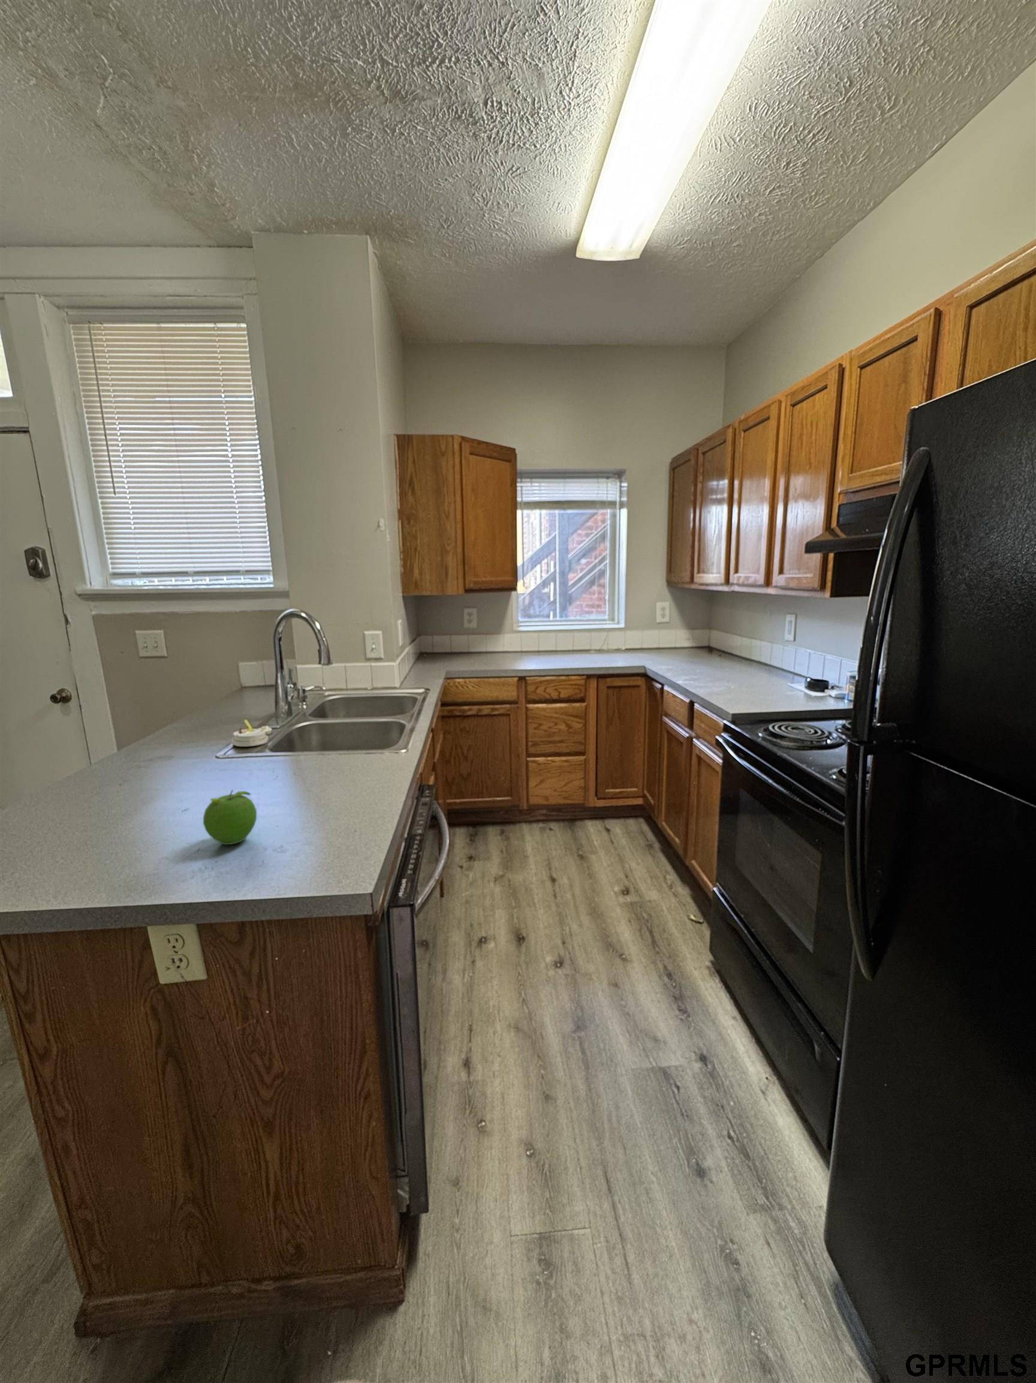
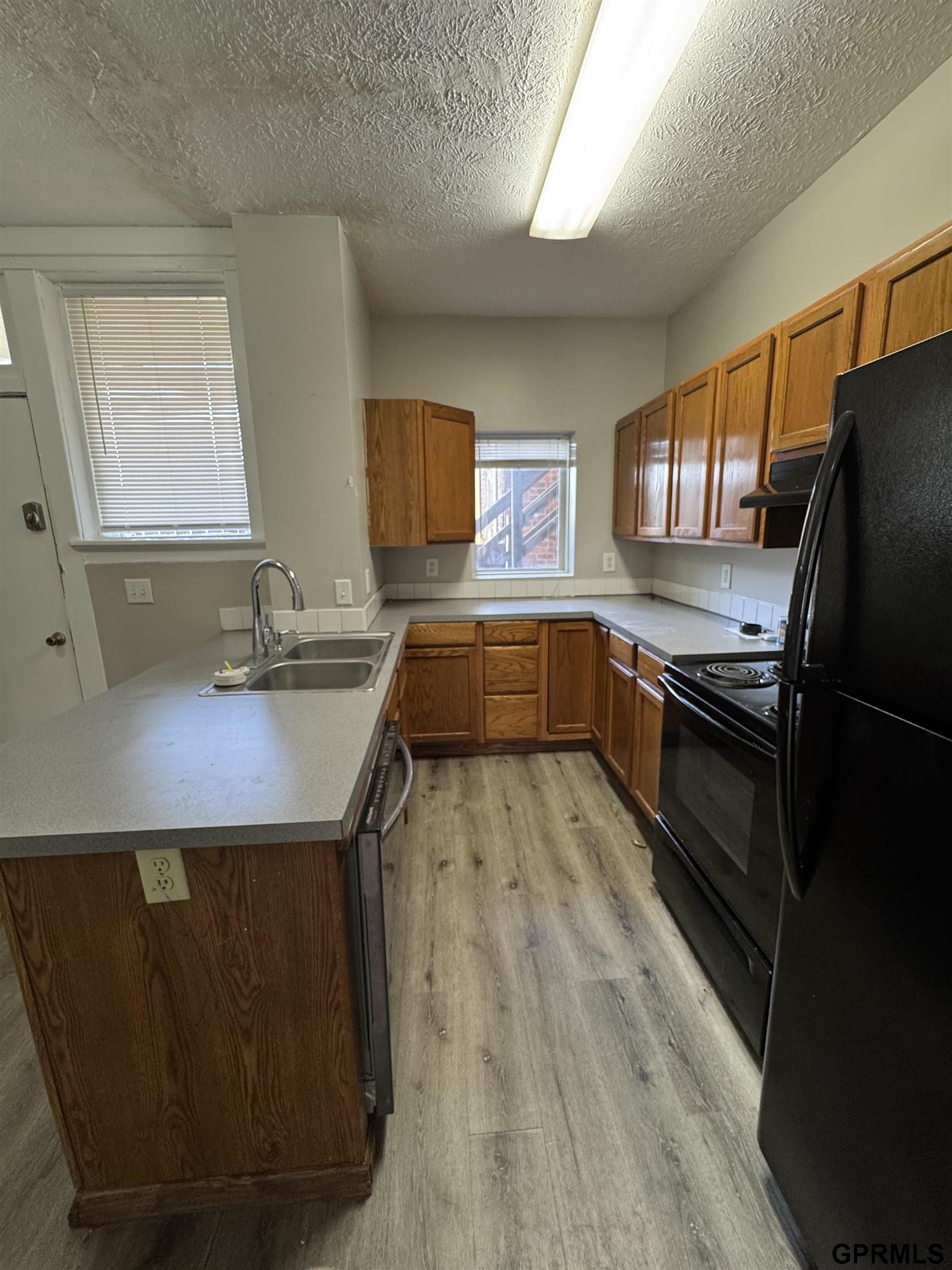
- fruit [202,790,257,845]
